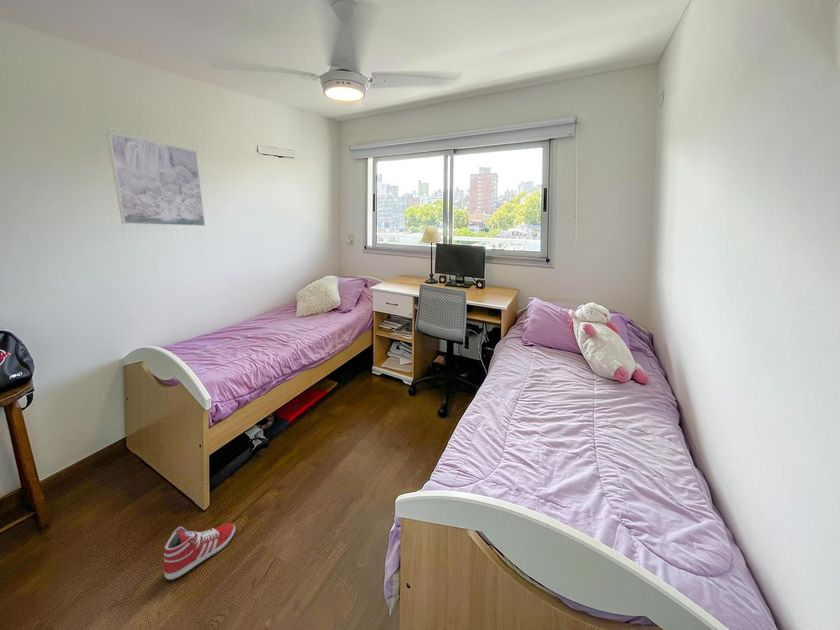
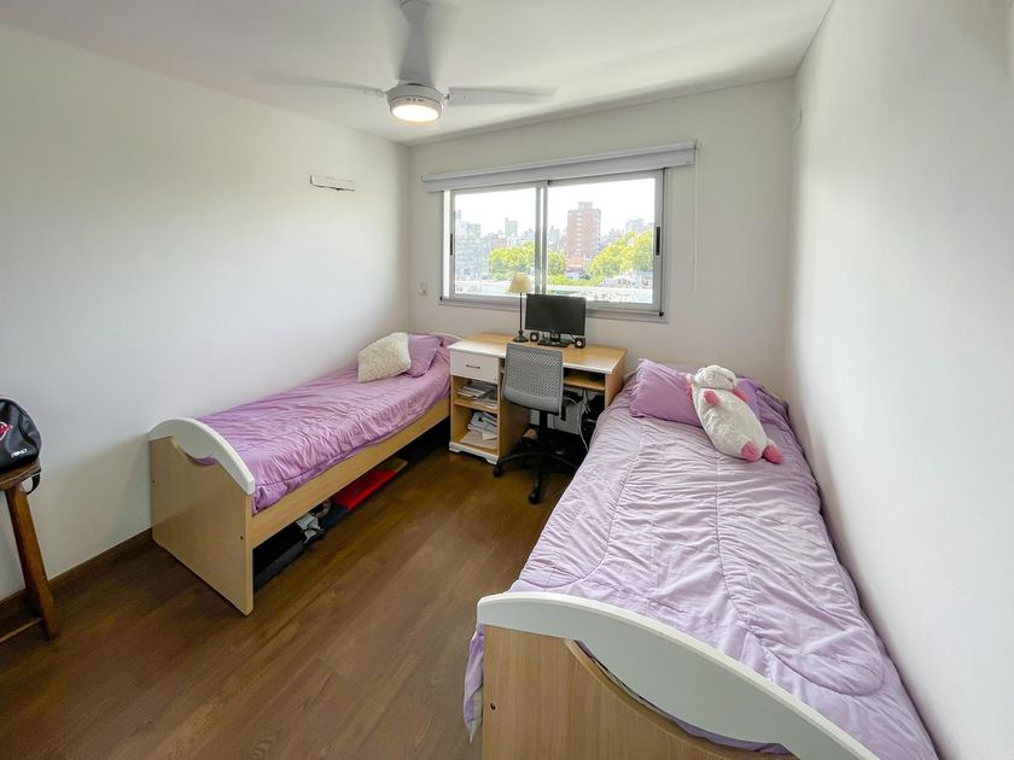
- sneaker [163,522,236,581]
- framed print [106,132,206,227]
